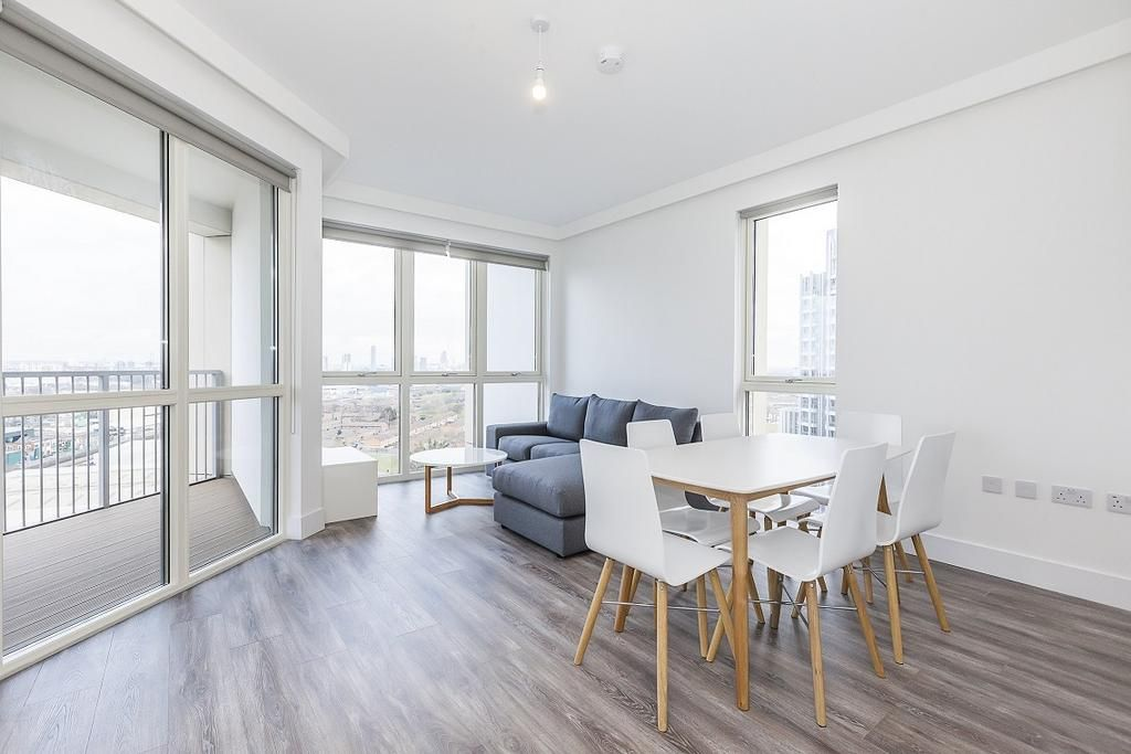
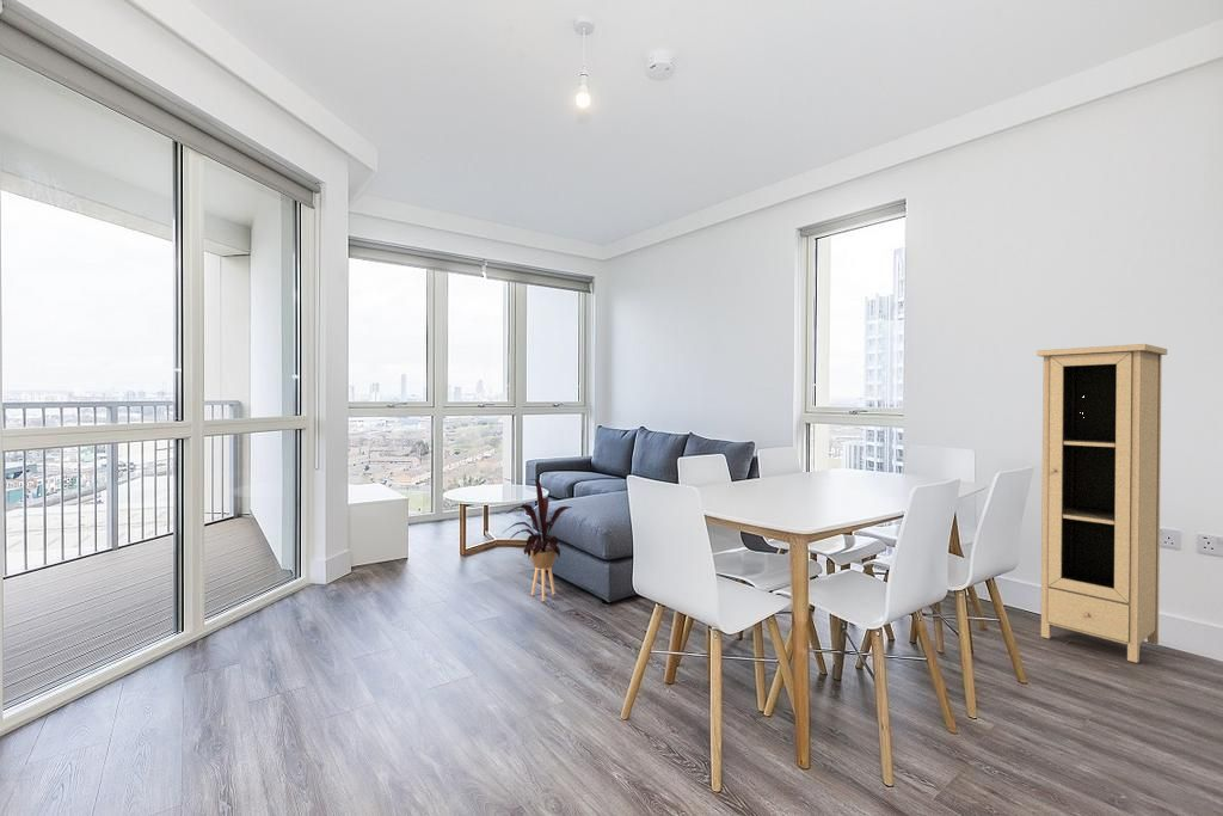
+ house plant [502,478,573,602]
+ cupboard [1037,343,1168,664]
